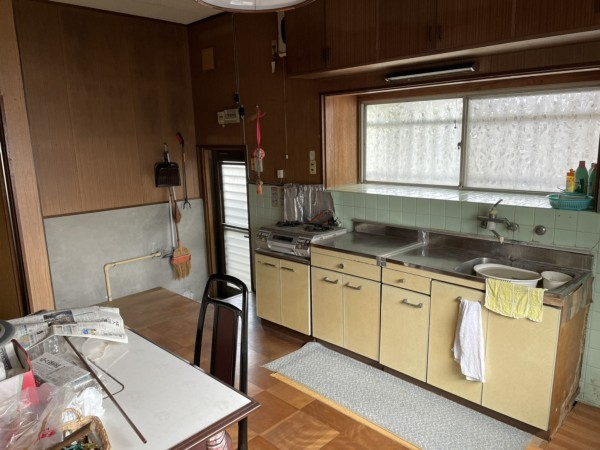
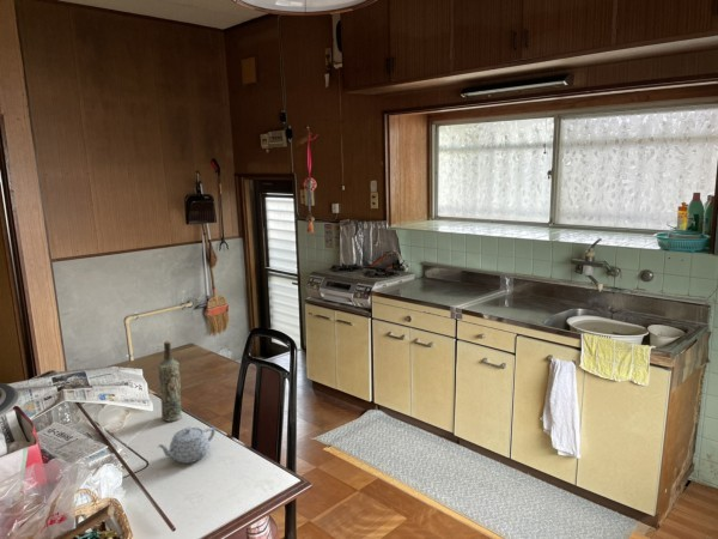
+ bottle [157,339,183,422]
+ teapot [156,426,217,465]
